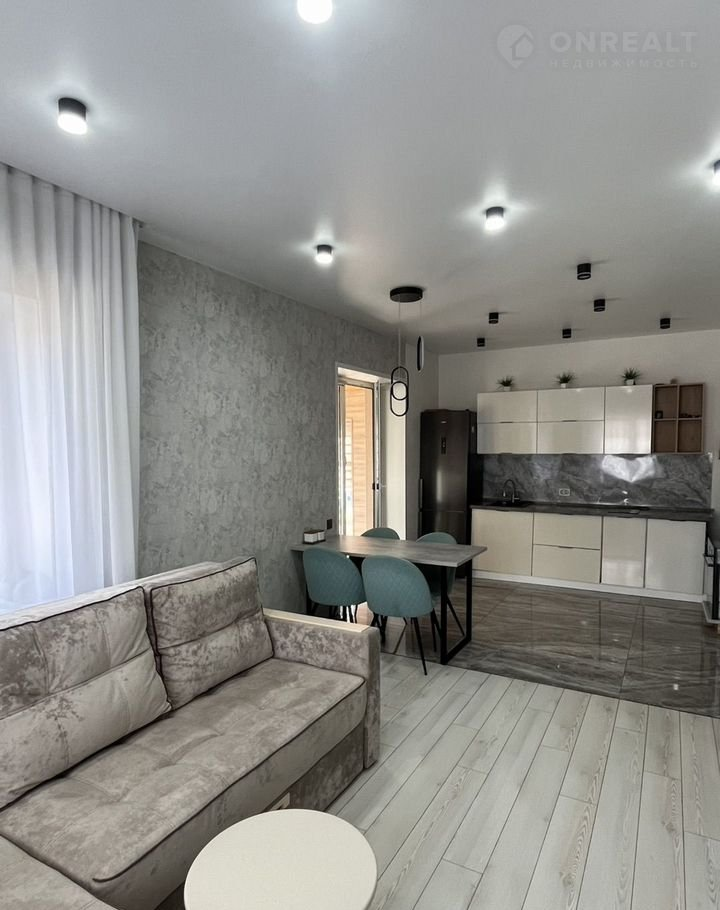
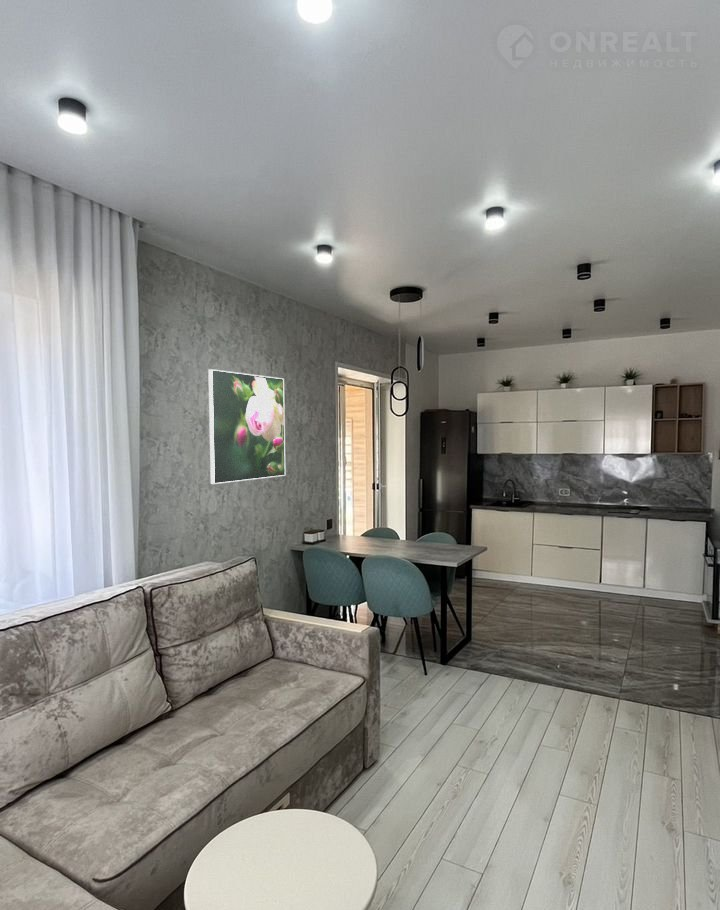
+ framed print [207,368,287,485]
